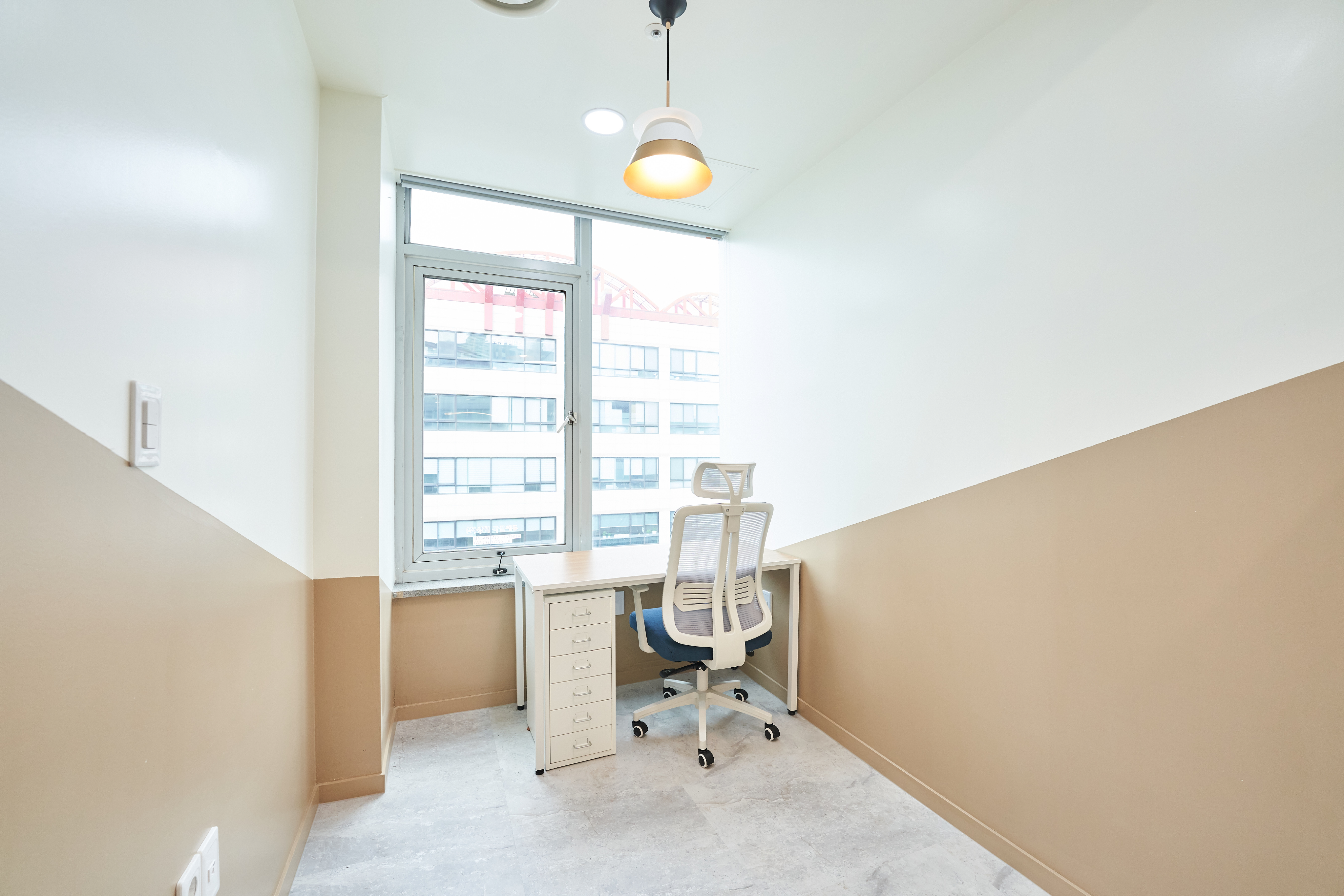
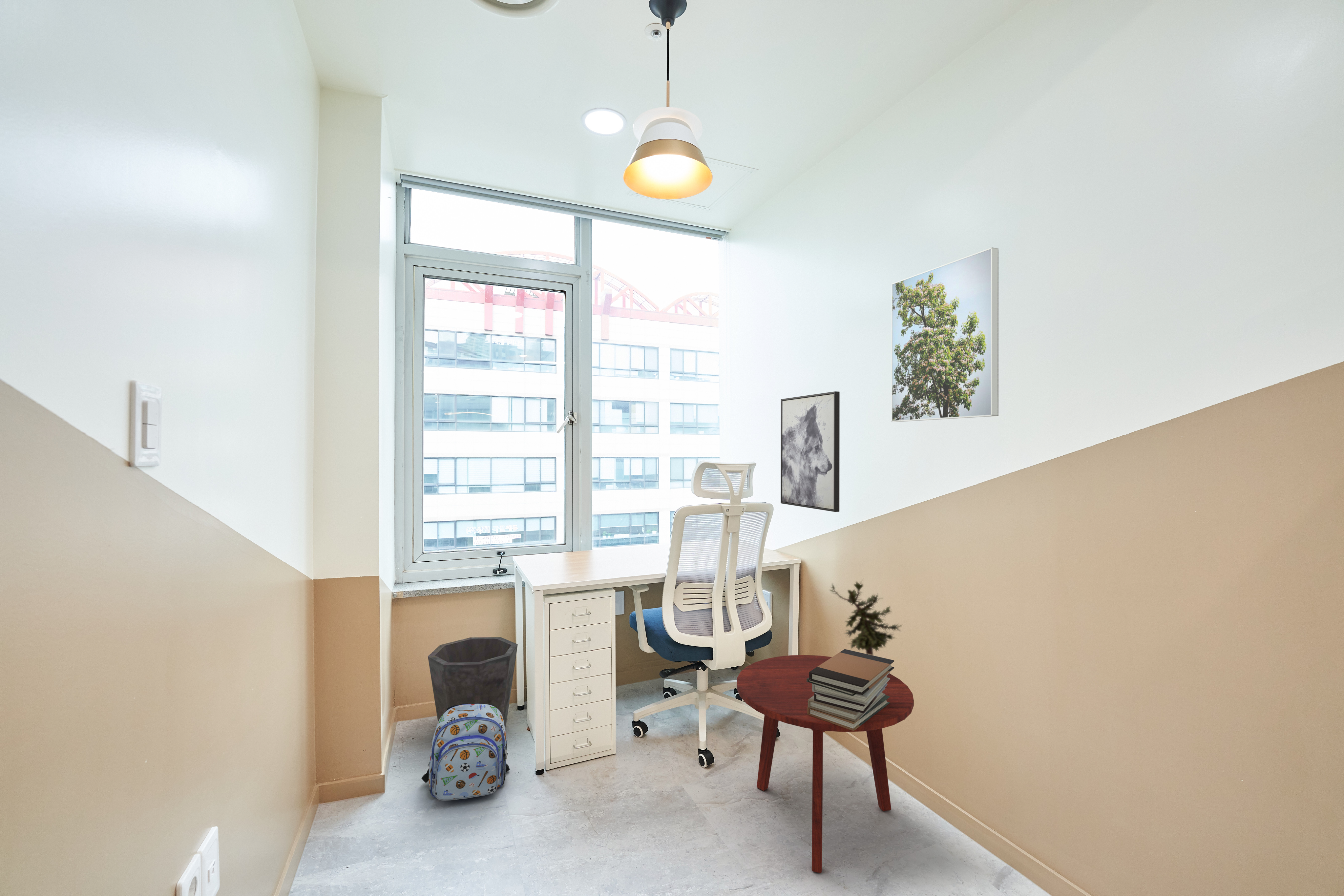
+ waste bin [428,637,518,727]
+ side table [736,655,914,873]
+ wall art [780,391,840,512]
+ potted plant [829,579,903,656]
+ book stack [807,649,894,731]
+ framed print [891,247,999,422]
+ backpack [421,703,510,801]
